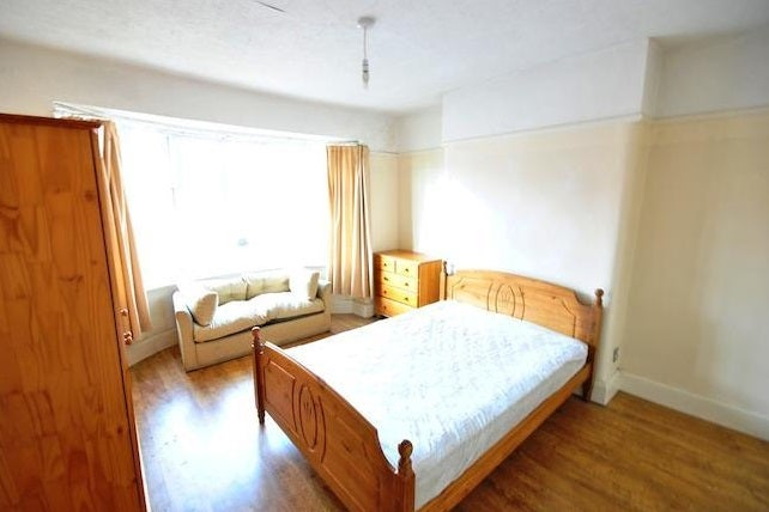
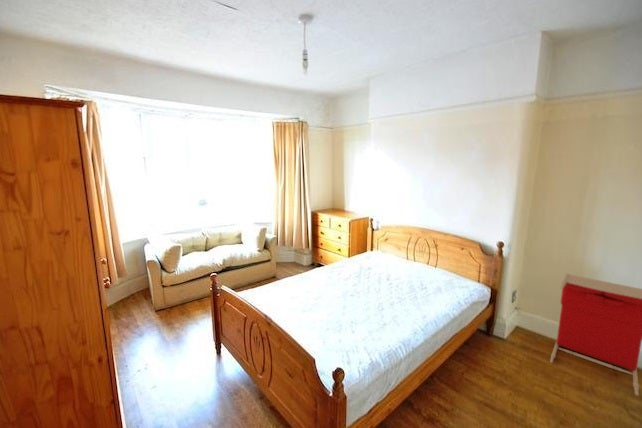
+ lectern [549,272,642,397]
